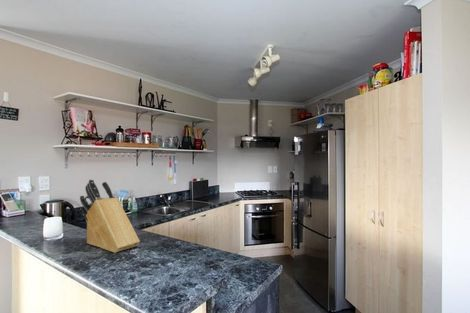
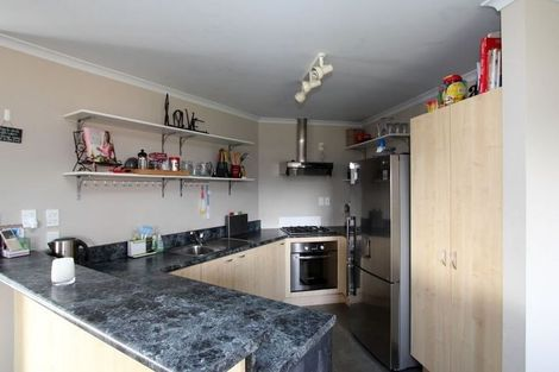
- knife block [79,178,141,254]
